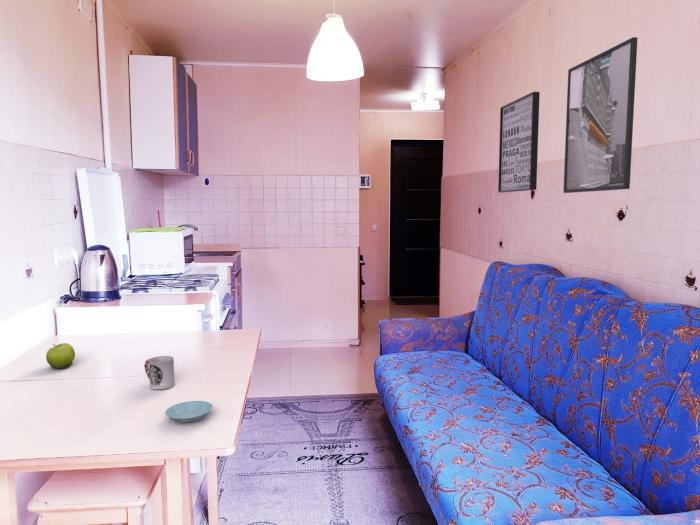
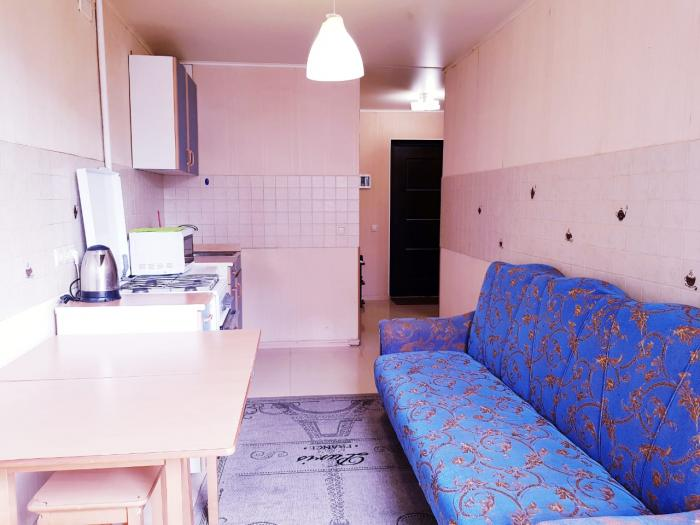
- wall art [497,91,541,194]
- fruit [45,342,76,369]
- cup [143,355,176,390]
- saucer [164,400,214,423]
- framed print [562,36,639,194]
